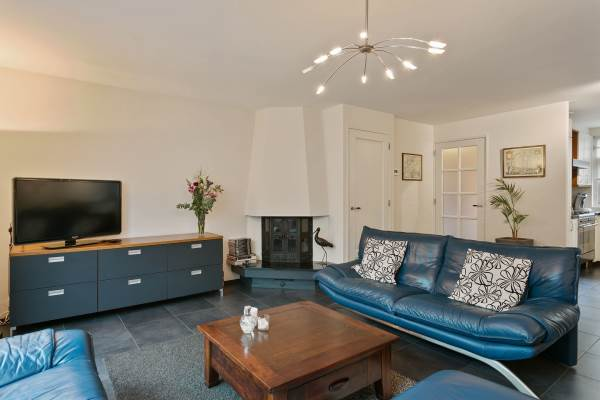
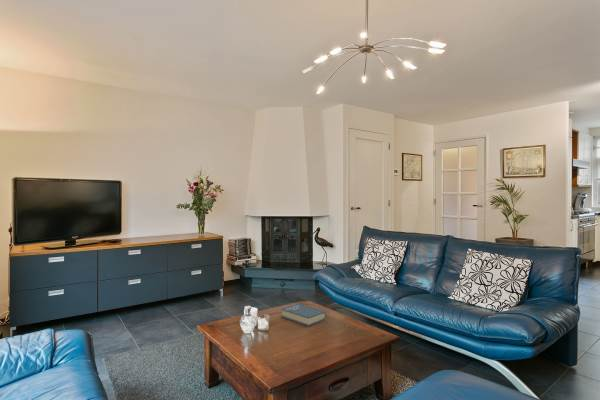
+ book [281,303,327,327]
